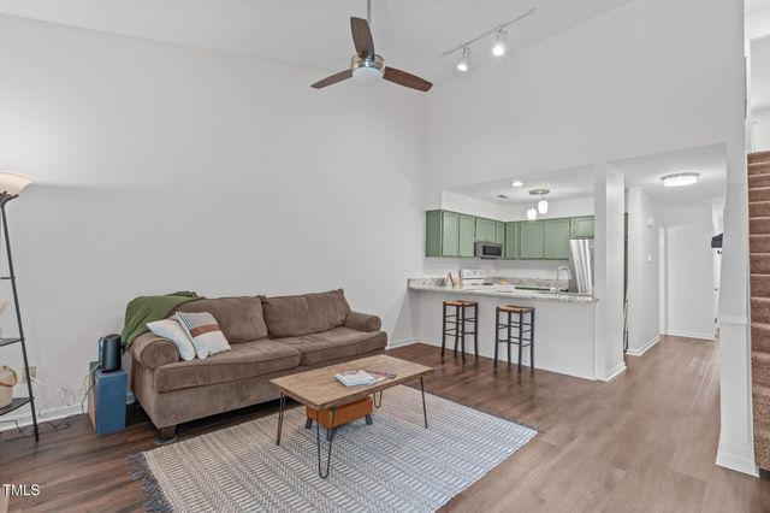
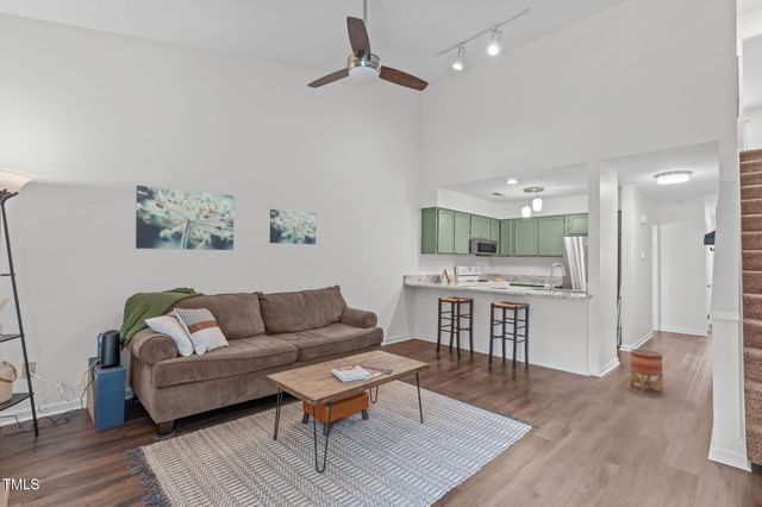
+ wall art [135,184,235,251]
+ planter [630,348,664,394]
+ wall art [269,208,317,245]
